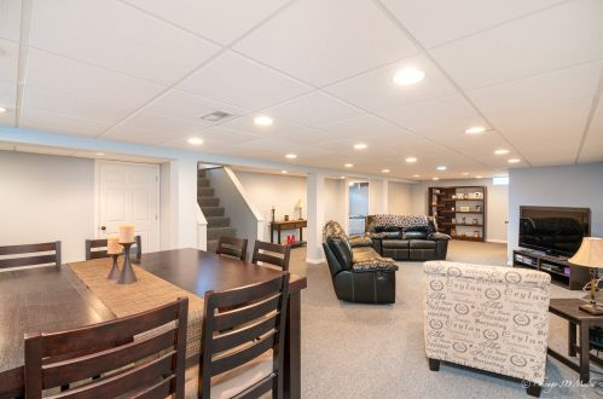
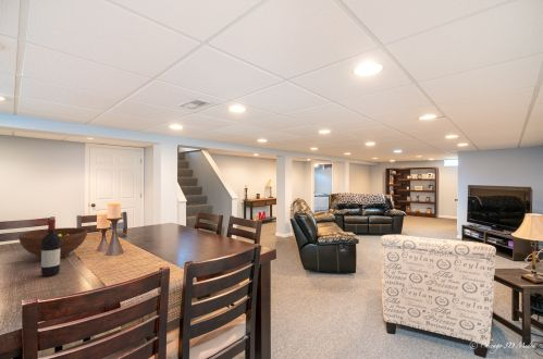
+ wine bottle [40,219,61,277]
+ fruit bowl [17,226,88,259]
